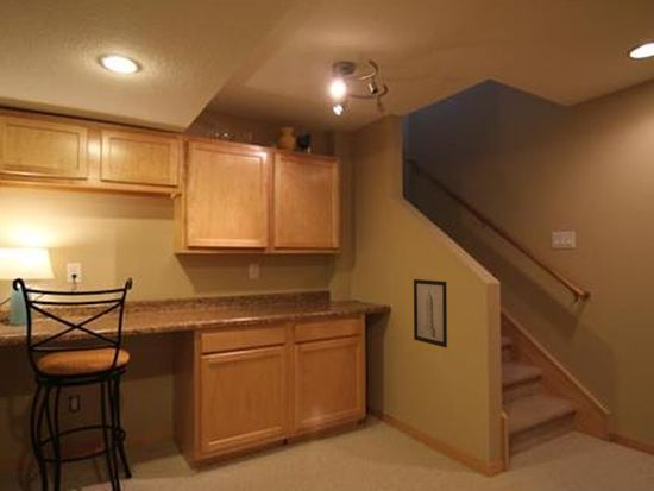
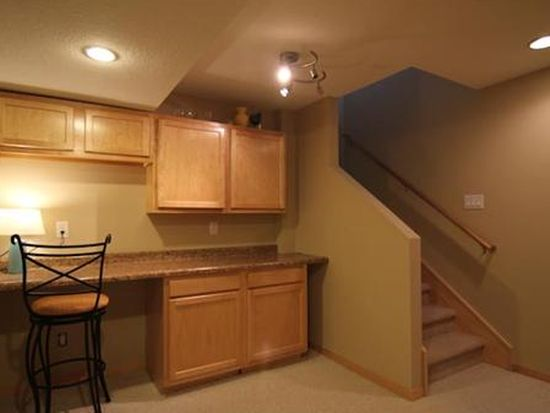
- wall art [413,278,448,348]
